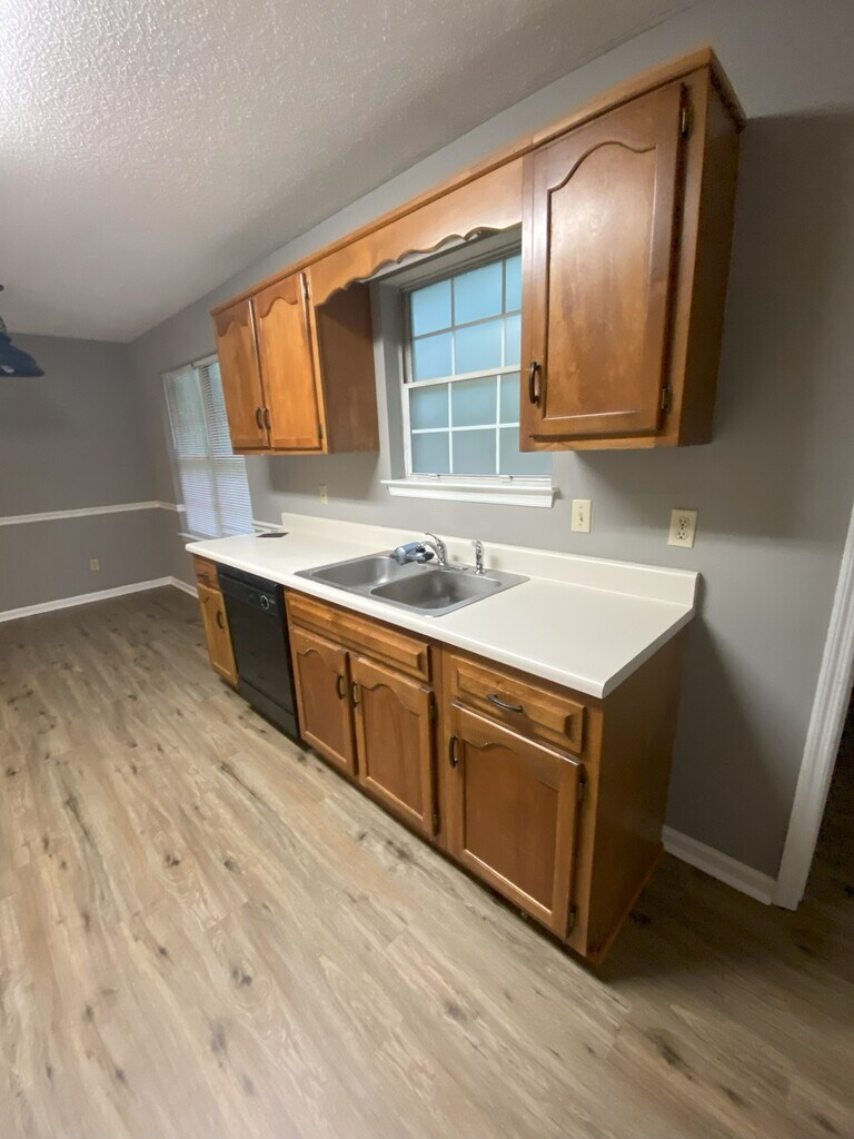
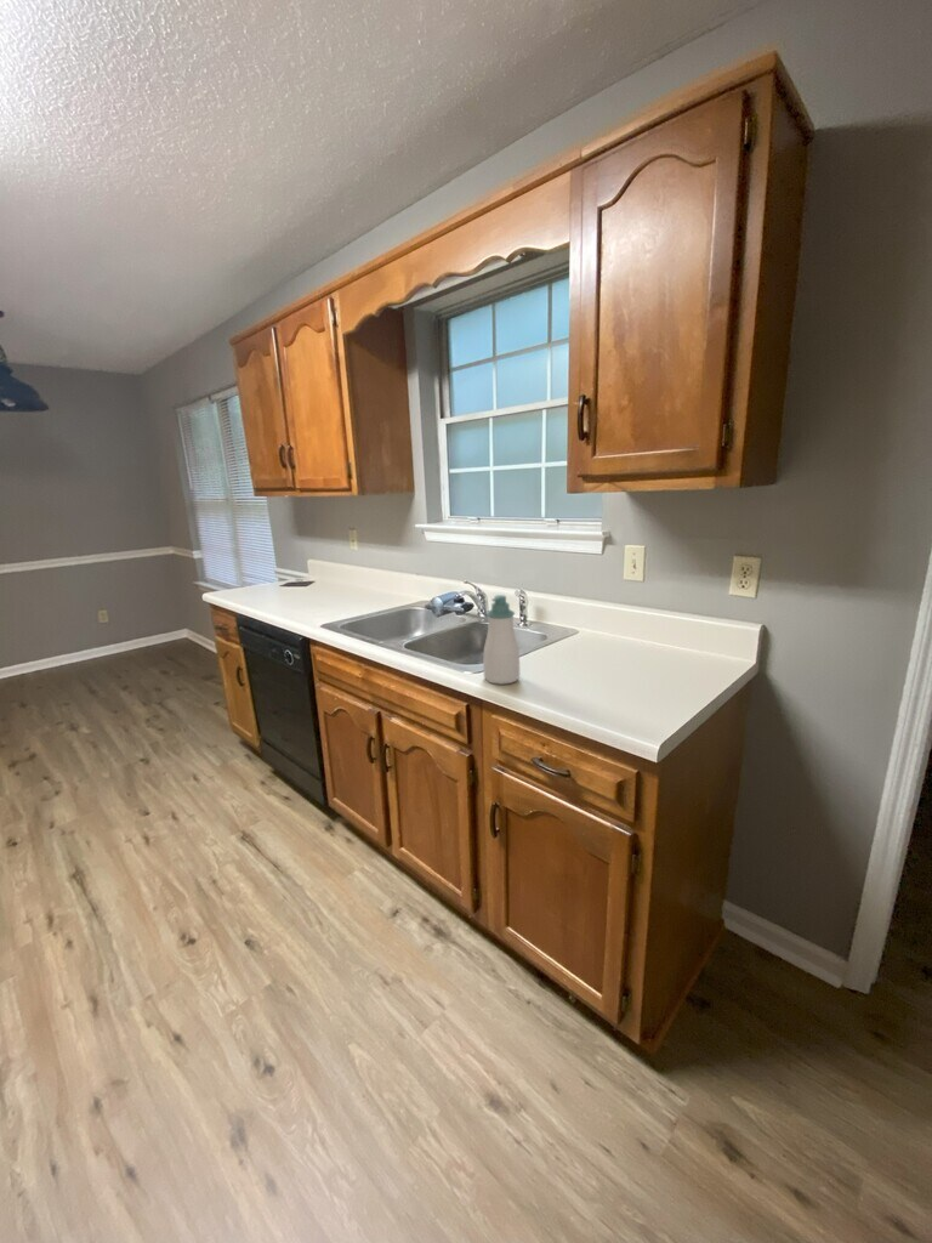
+ soap bottle [482,594,521,686]
